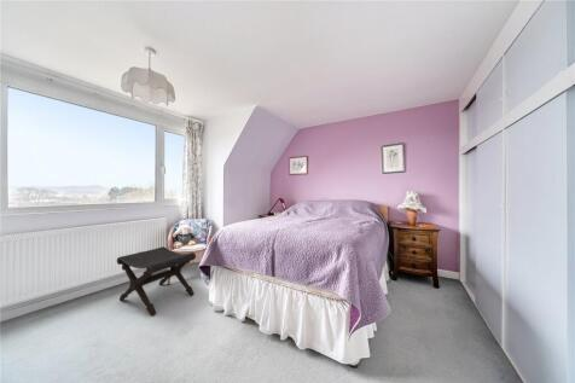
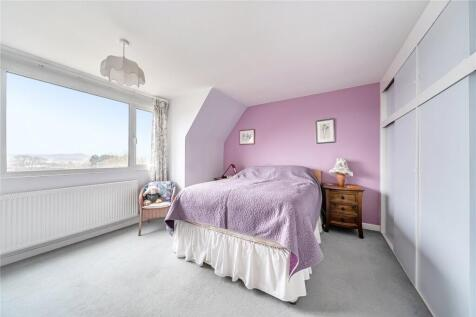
- footstool [116,245,197,317]
